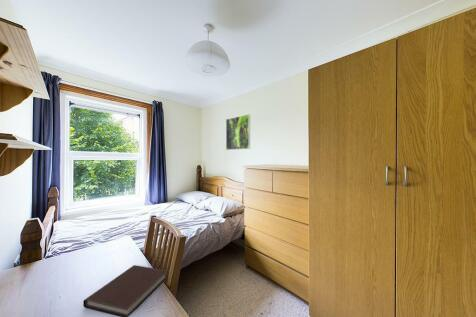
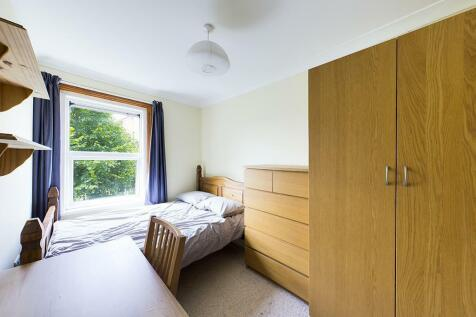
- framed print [225,113,251,151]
- notebook [82,264,168,317]
